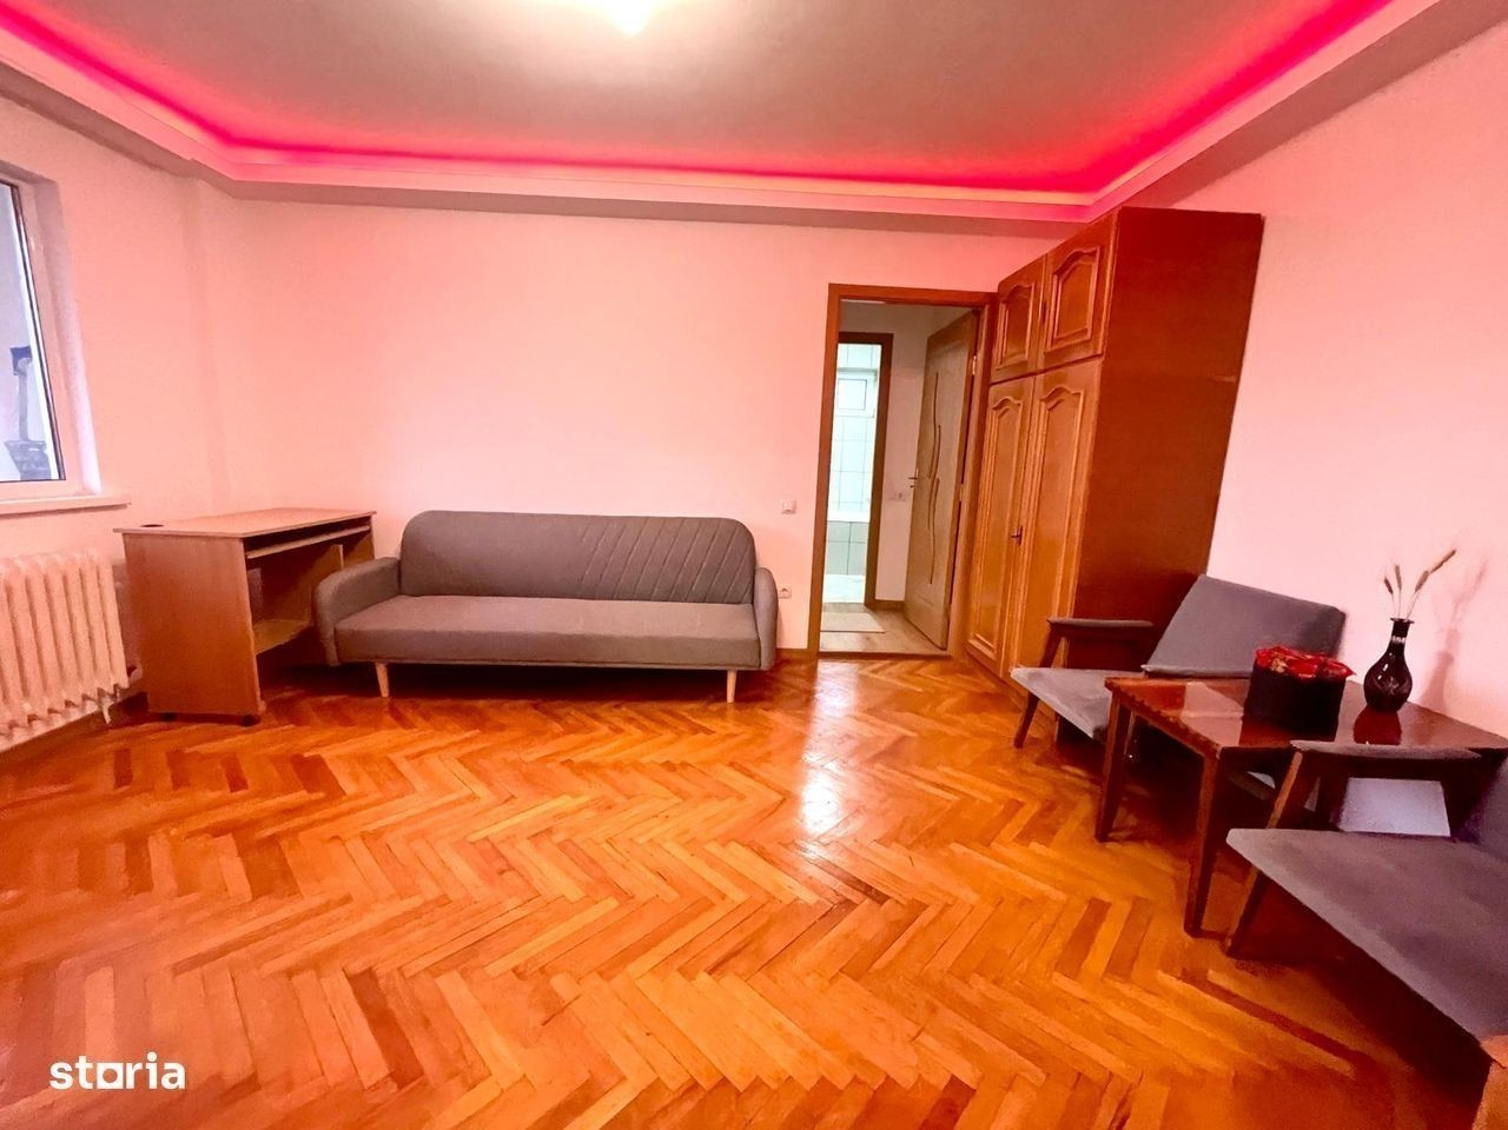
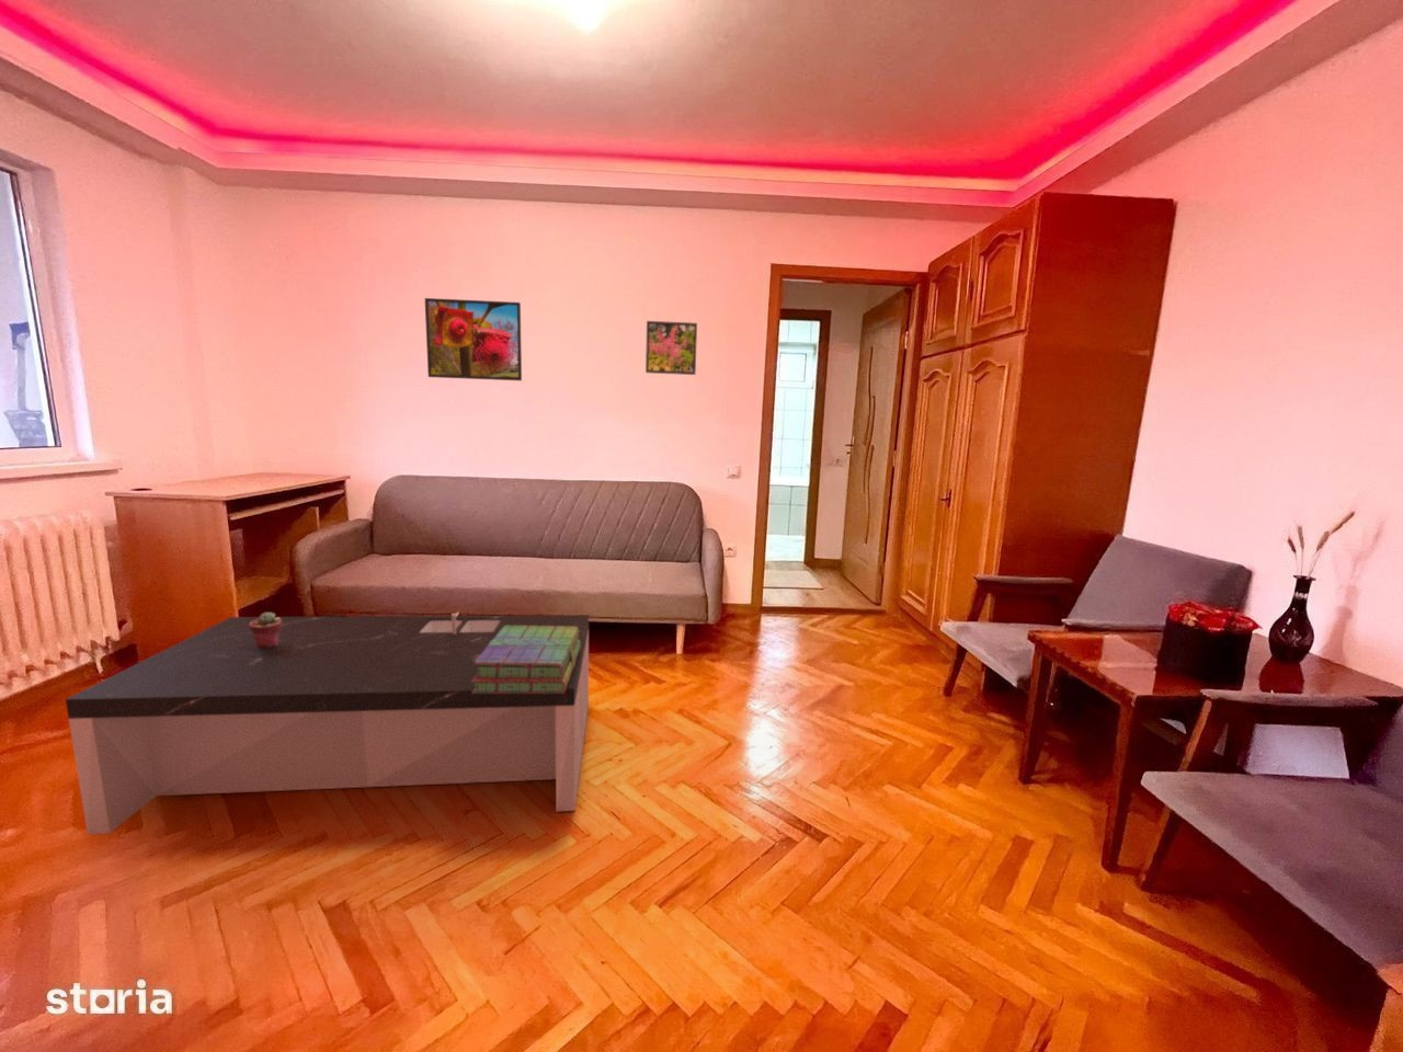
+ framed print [424,297,523,381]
+ potted succulent [250,611,282,648]
+ stack of books [472,625,581,694]
+ coffee table [65,611,590,835]
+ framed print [644,320,698,376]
